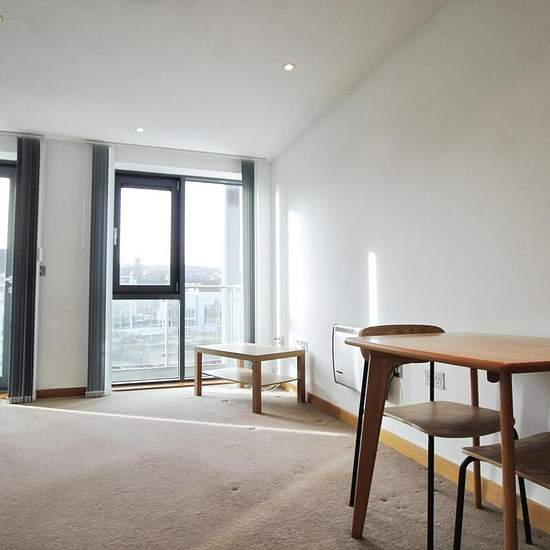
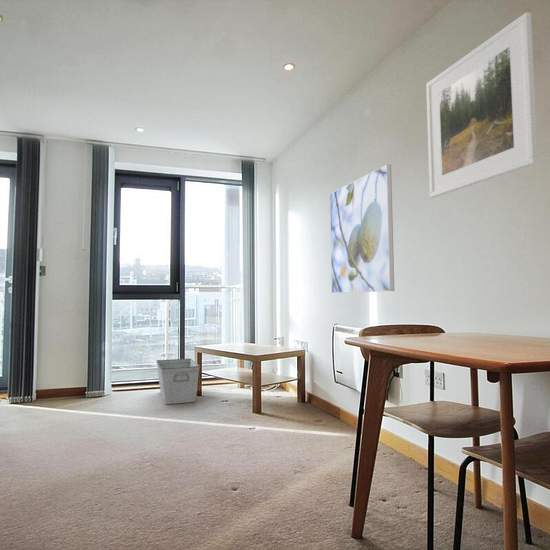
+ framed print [329,163,395,294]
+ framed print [425,11,539,199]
+ storage bin [155,358,201,405]
